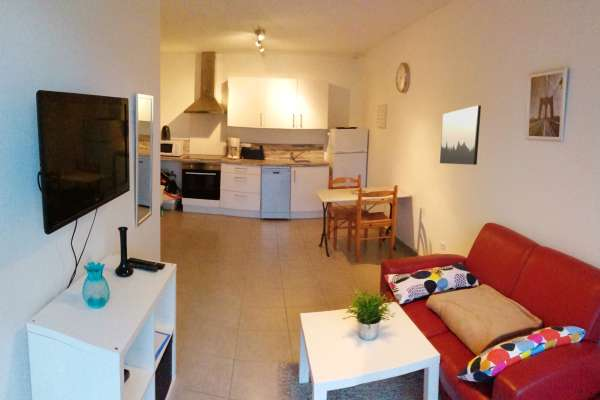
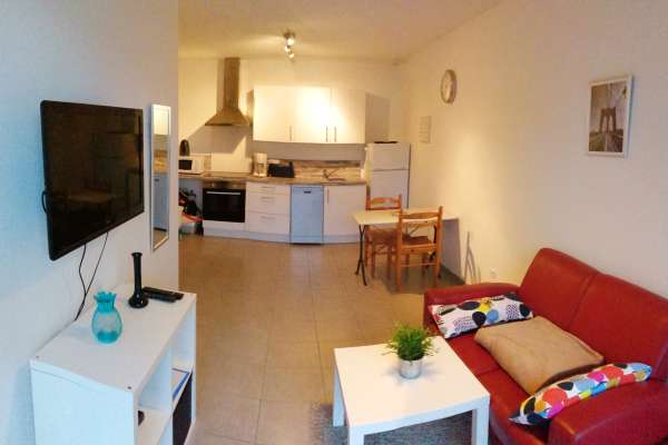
- wall art [439,104,482,166]
